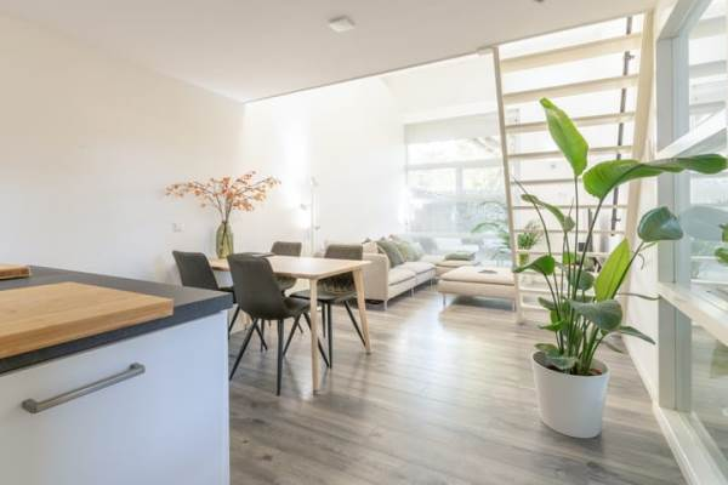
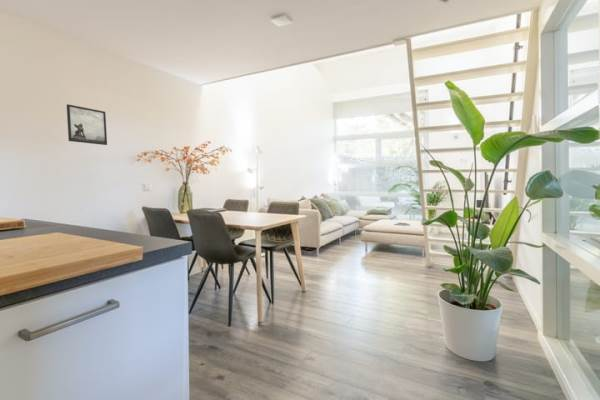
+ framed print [66,104,108,146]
